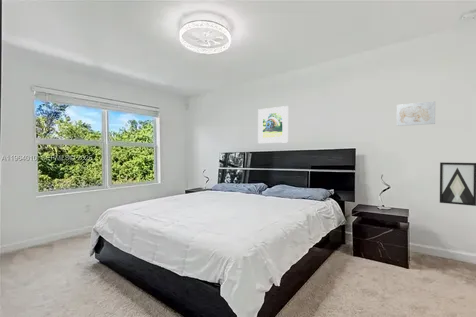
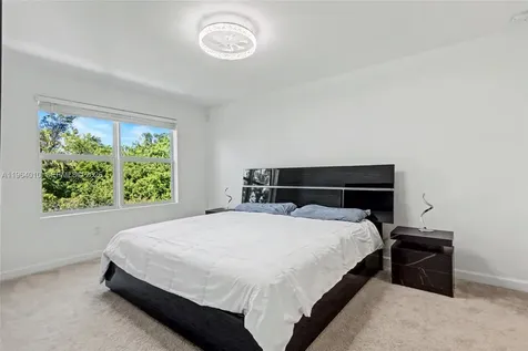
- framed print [257,105,289,144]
- wall art [439,161,476,207]
- wall art [396,100,436,127]
